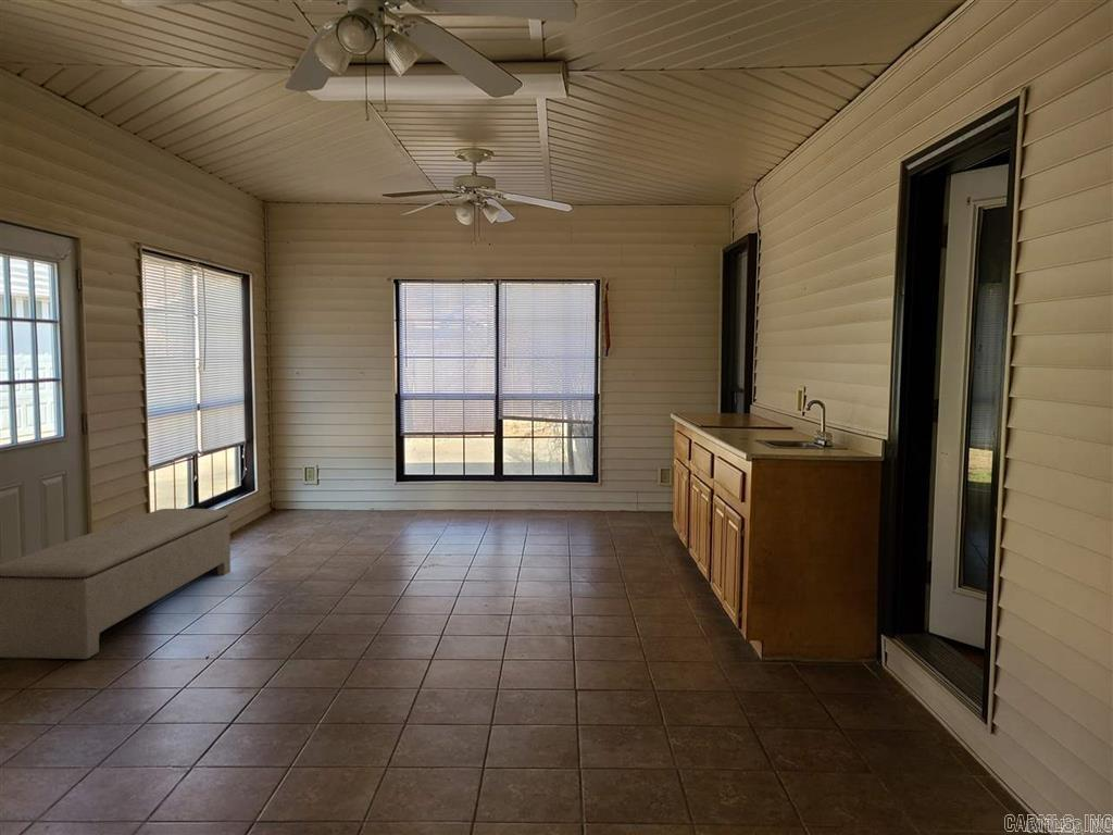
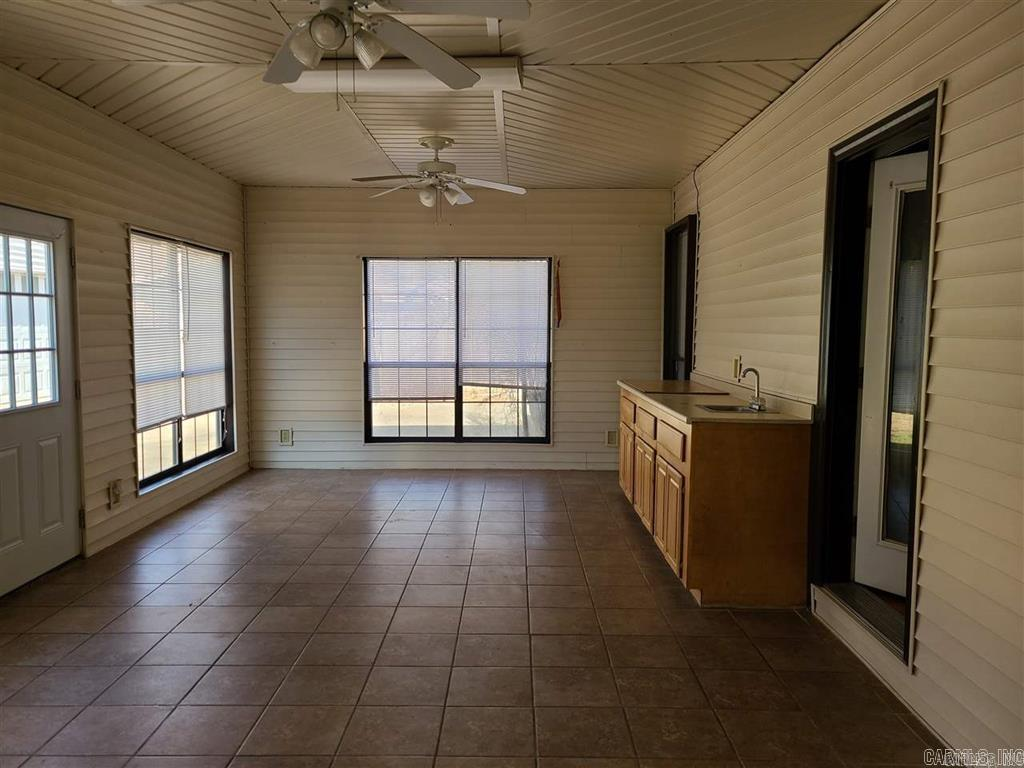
- bench [0,508,232,660]
